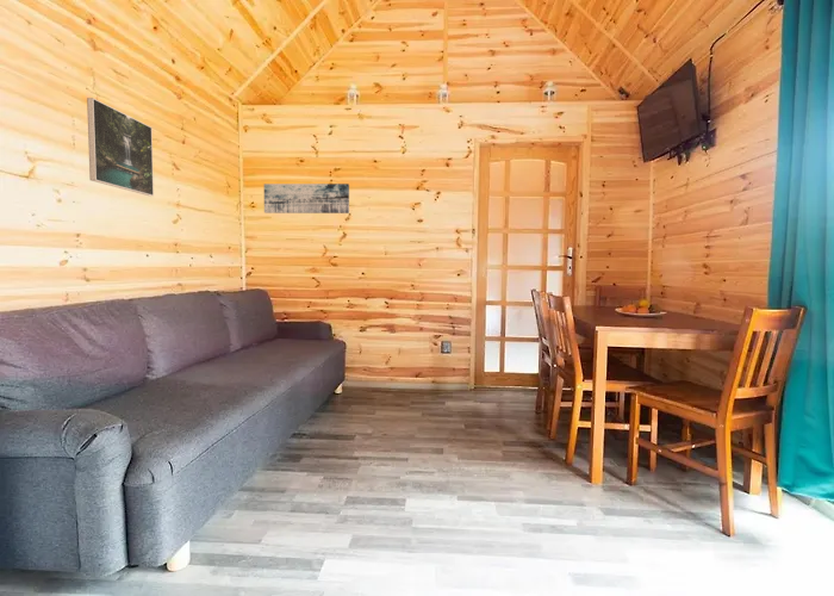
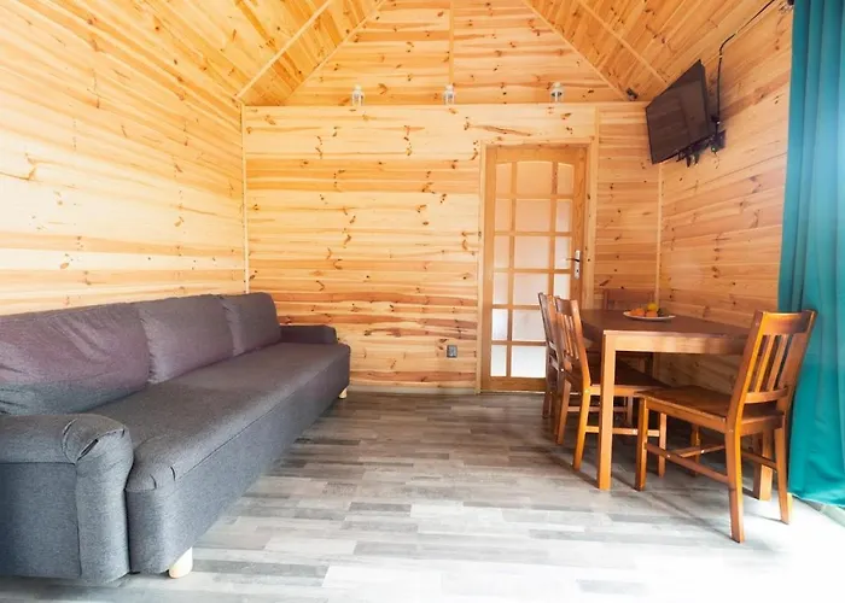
- wall art [263,182,350,215]
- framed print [86,97,155,197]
